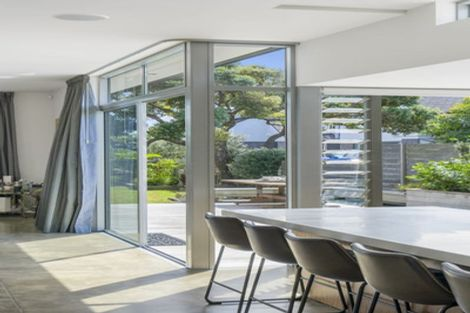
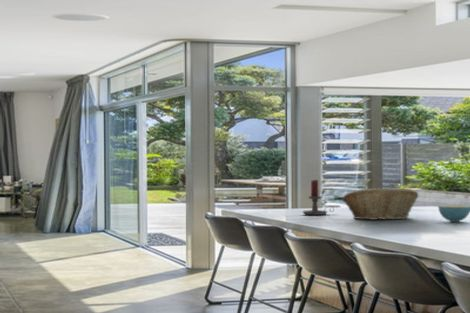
+ candle holder [302,179,335,216]
+ fruit basket [341,188,419,221]
+ cereal bowl [437,204,470,223]
